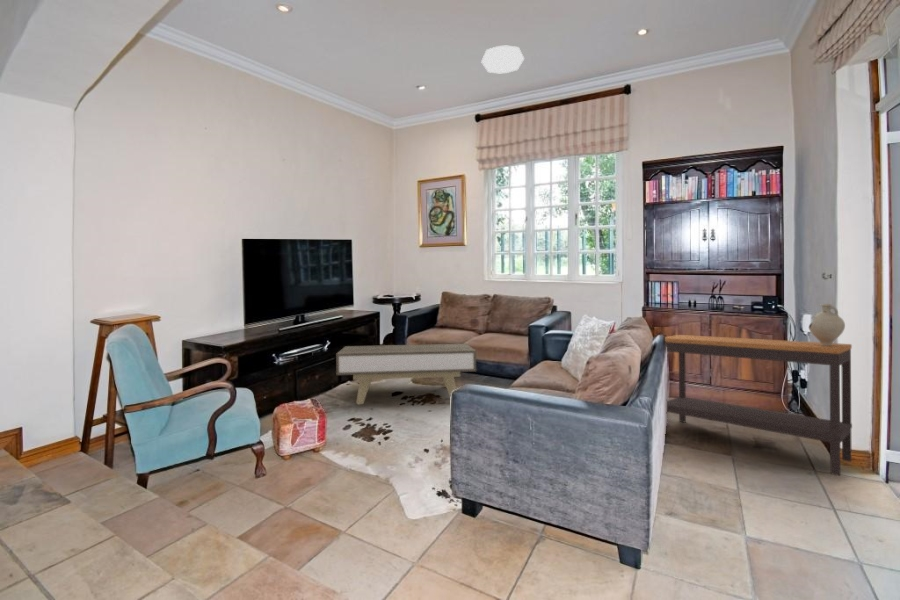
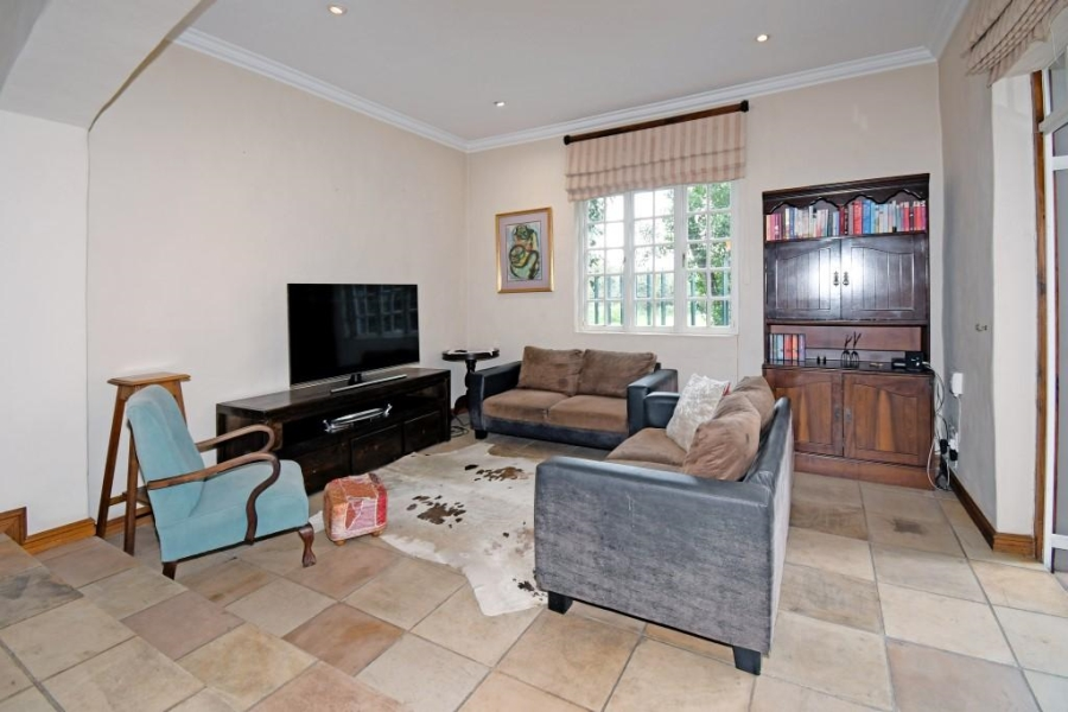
- console table [664,334,853,477]
- decorative vase [808,303,846,346]
- coffee table [335,343,477,405]
- ceiling light [480,45,525,74]
